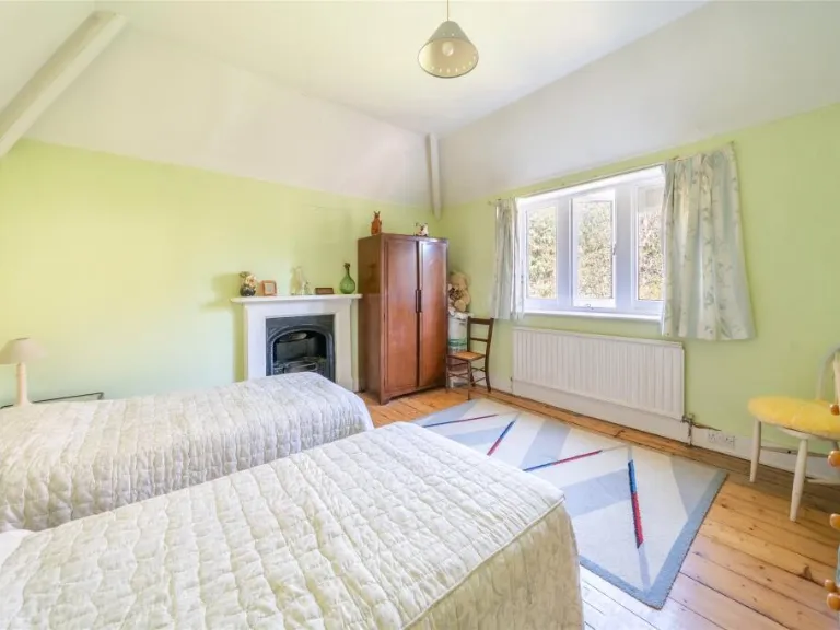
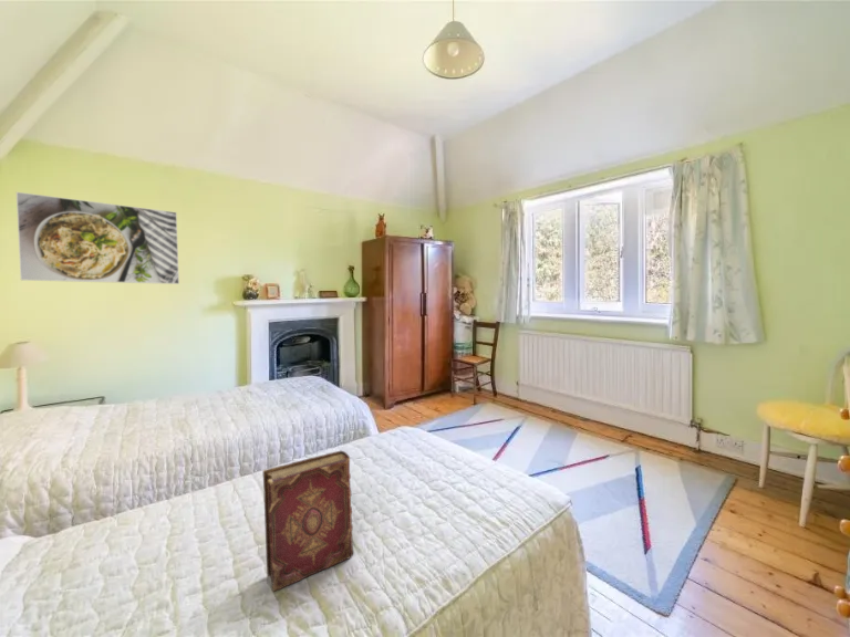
+ hardback book [262,450,354,593]
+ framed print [15,191,180,285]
